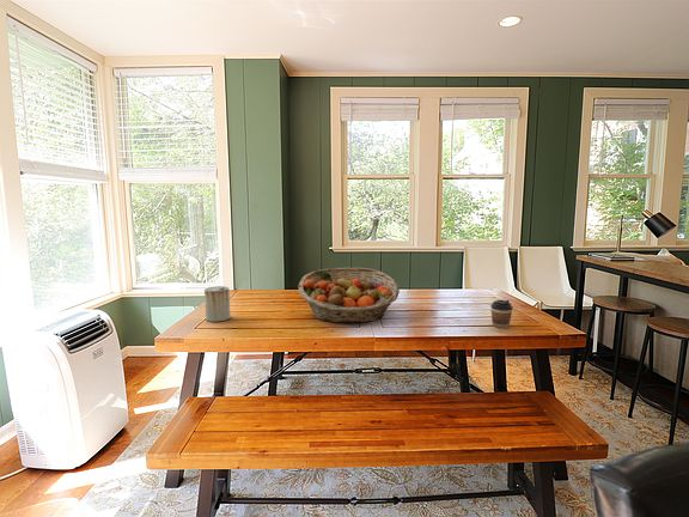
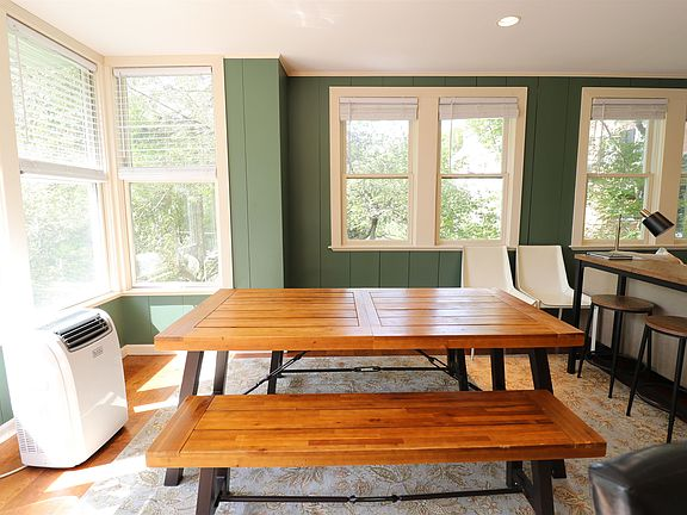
- fruit basket [298,267,401,324]
- storage drum [203,285,232,323]
- coffee cup [489,299,514,329]
